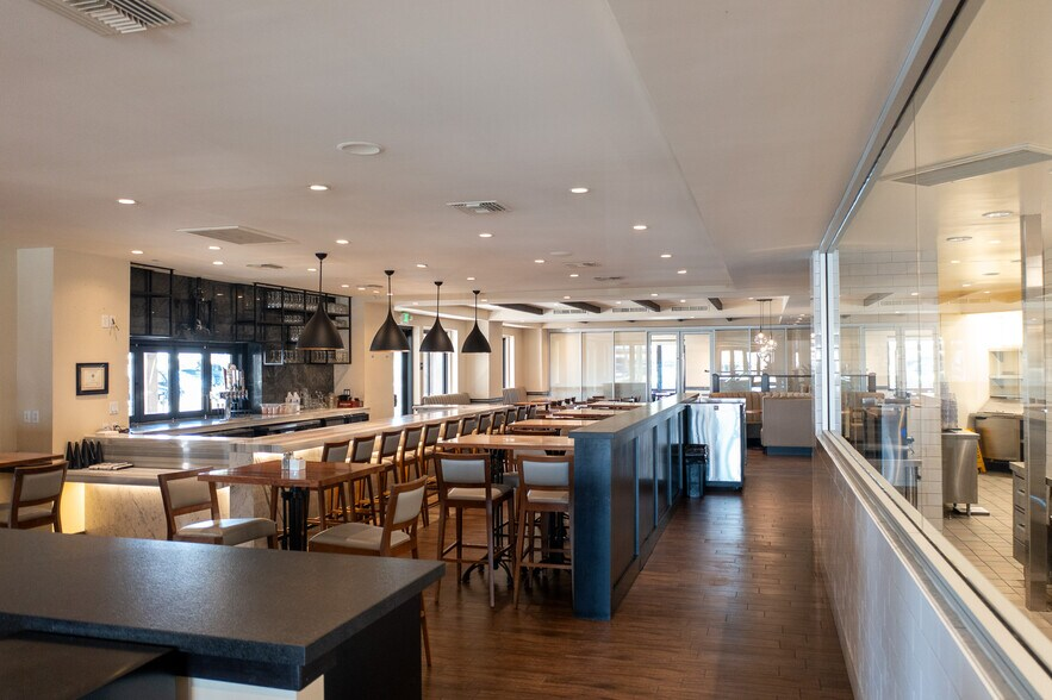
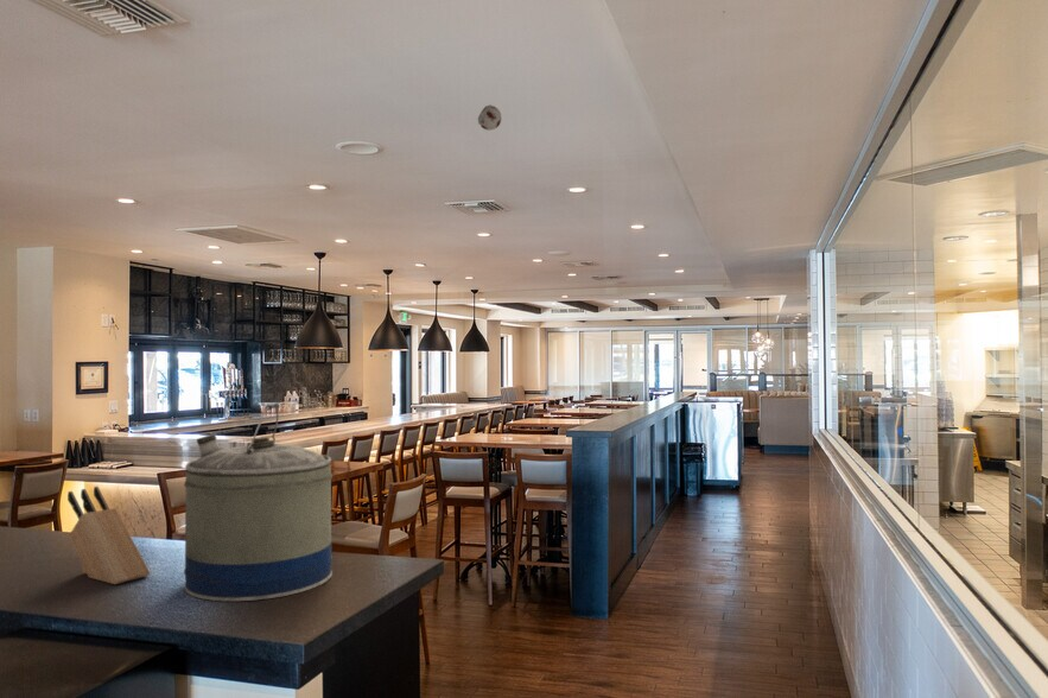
+ knife block [66,486,151,585]
+ smoke detector [477,103,502,132]
+ water jug [183,402,334,602]
